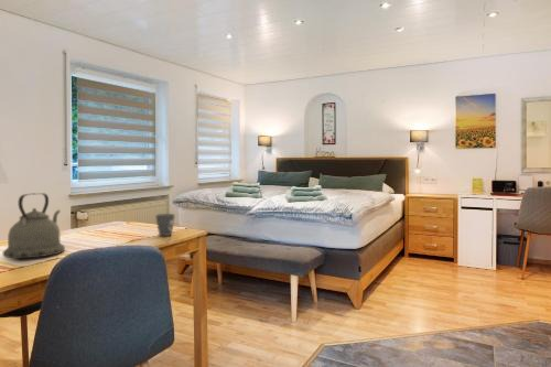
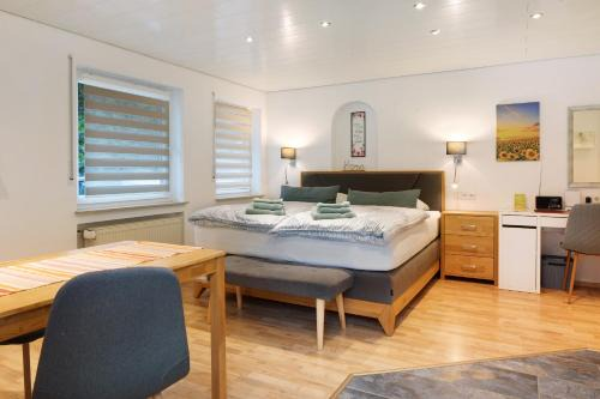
- kettle [2,192,66,259]
- mug [154,213,176,237]
